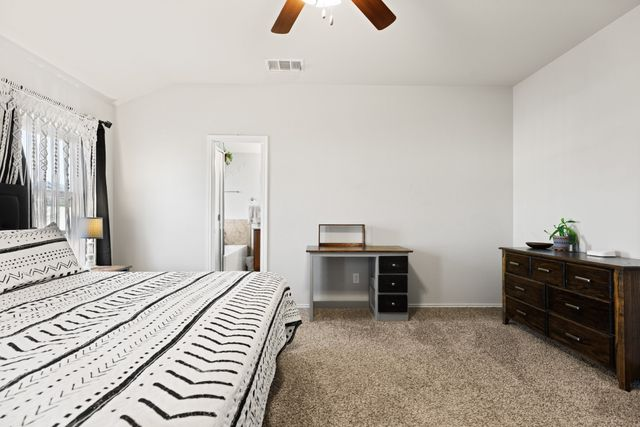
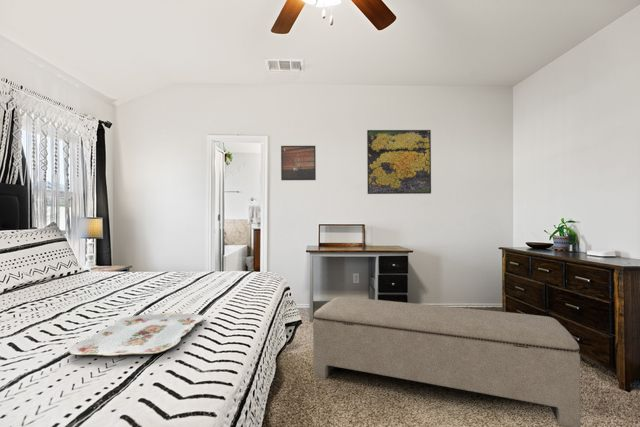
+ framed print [366,129,432,195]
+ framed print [280,145,317,181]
+ bench [312,296,582,427]
+ serving tray [68,312,205,357]
